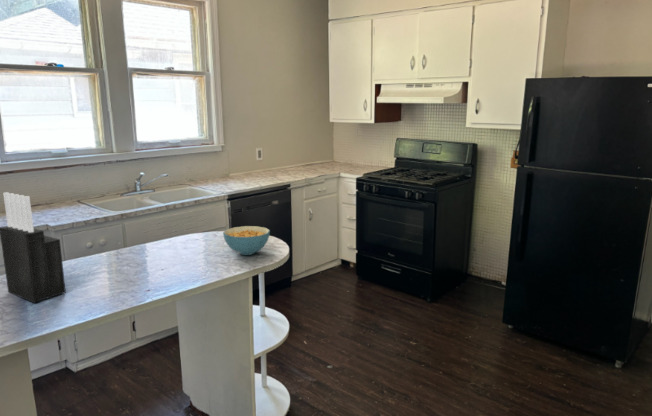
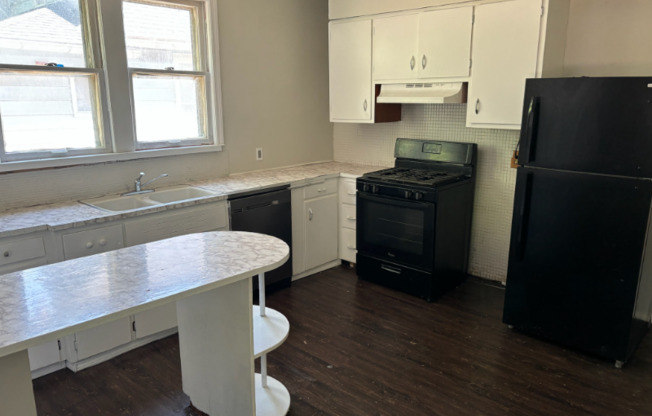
- knife block [0,191,67,304]
- cereal bowl [222,225,271,256]
